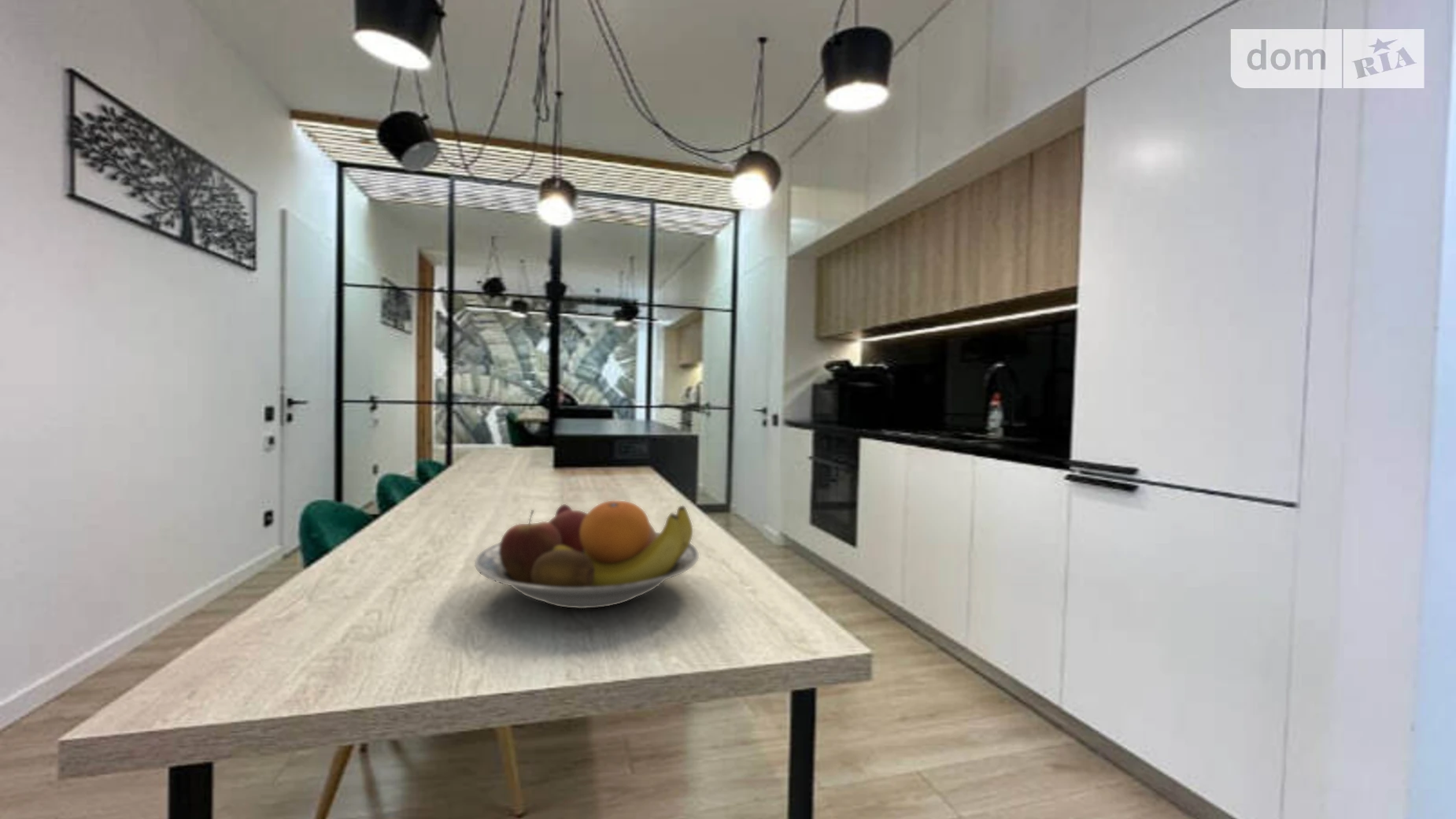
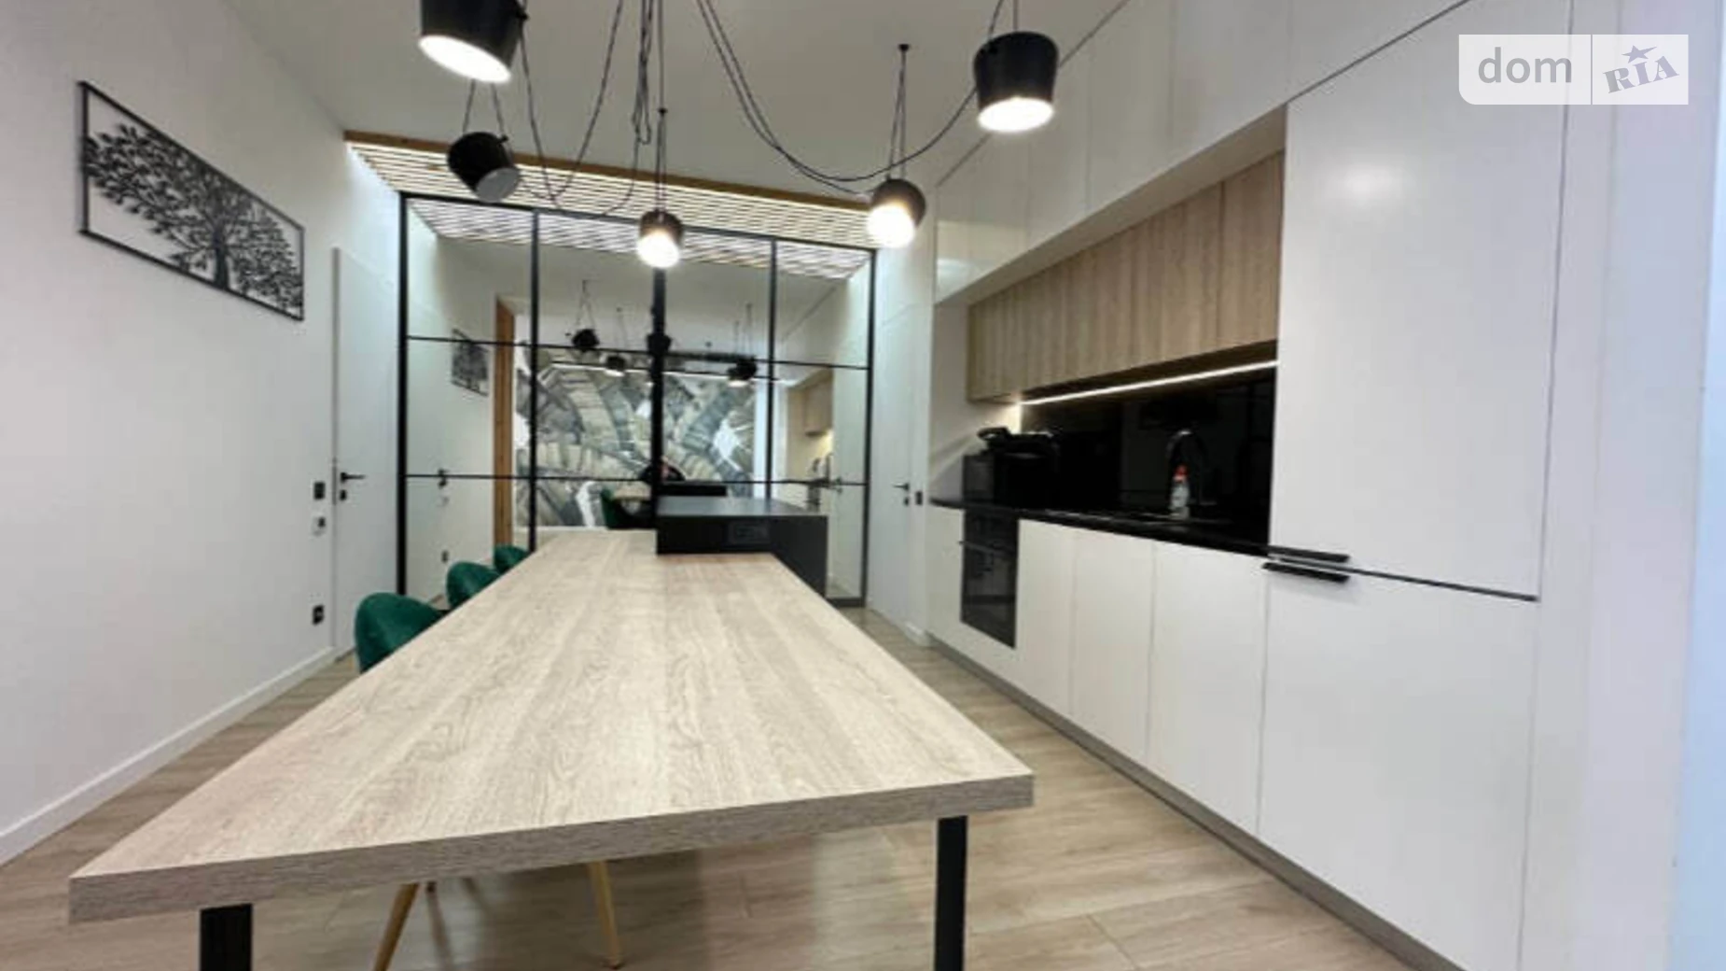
- fruit bowl [474,500,700,610]
